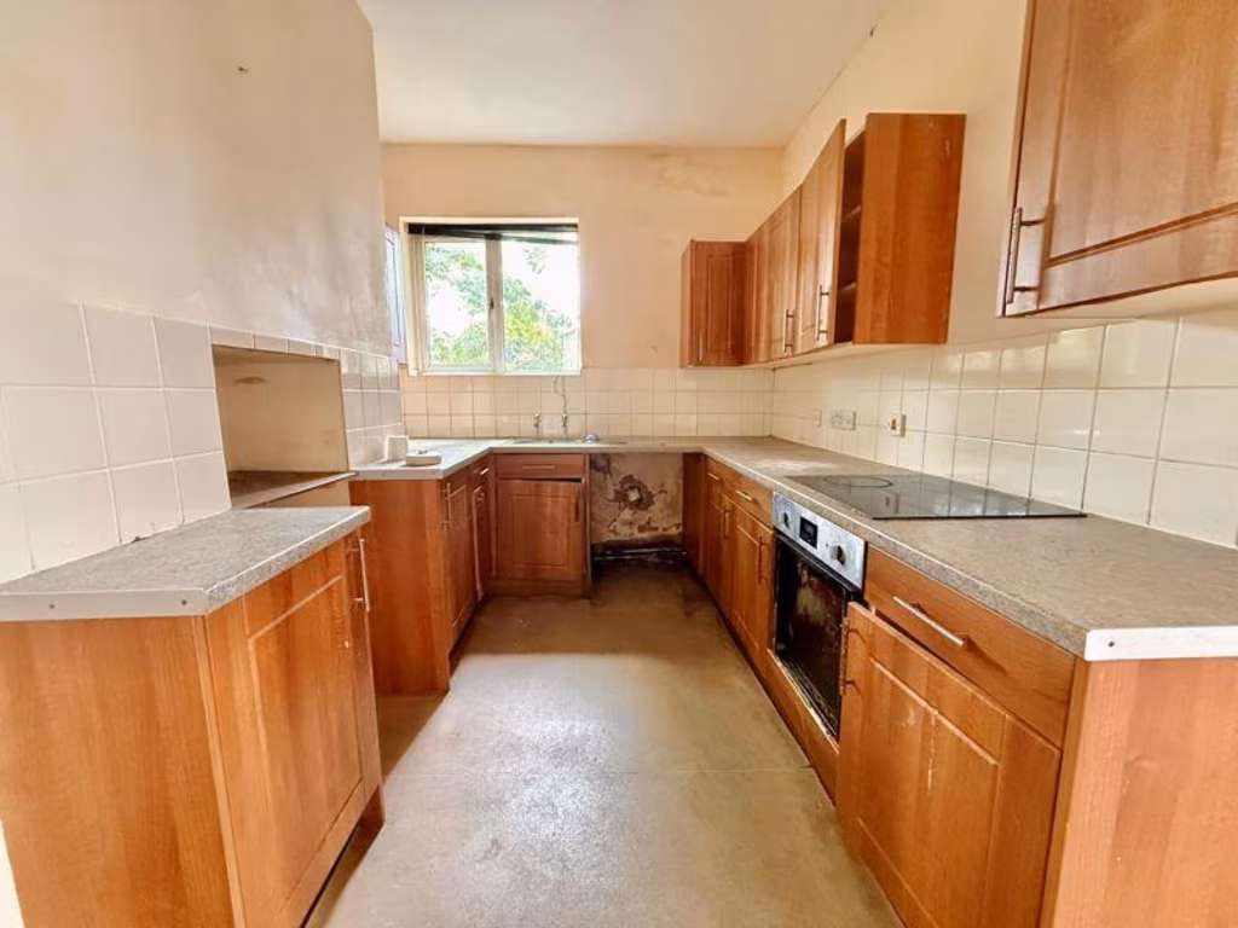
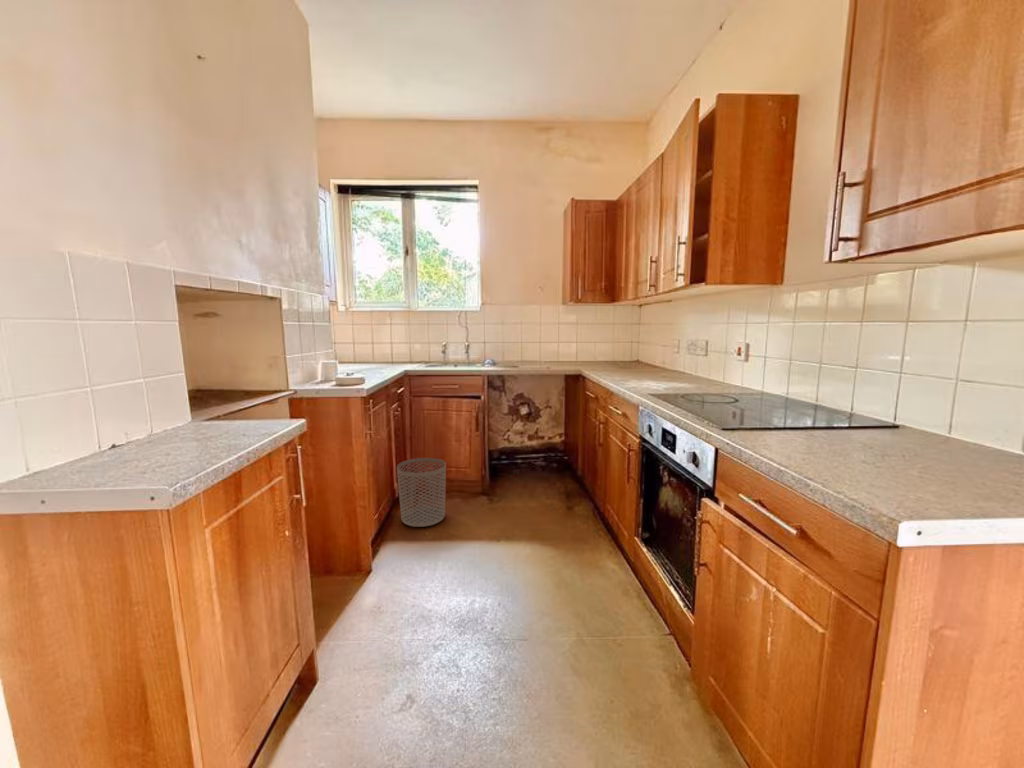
+ waste bin [396,457,447,528]
